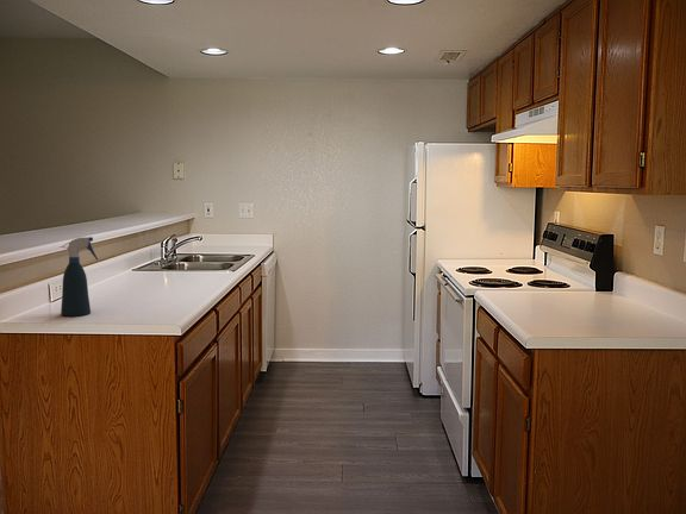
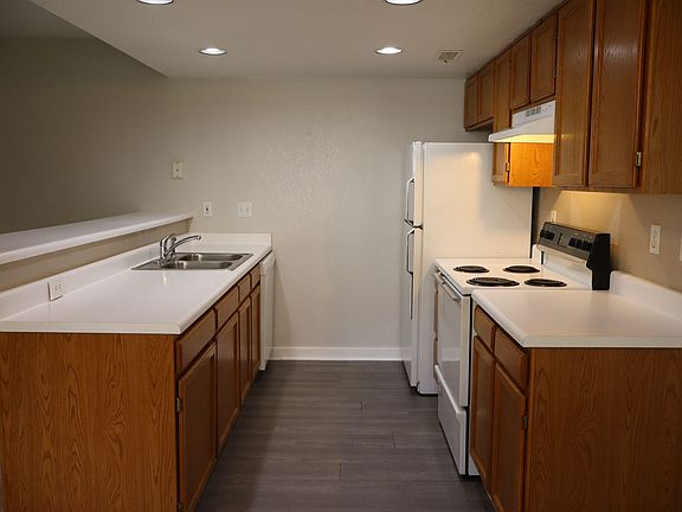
- spray bottle [58,236,99,318]
